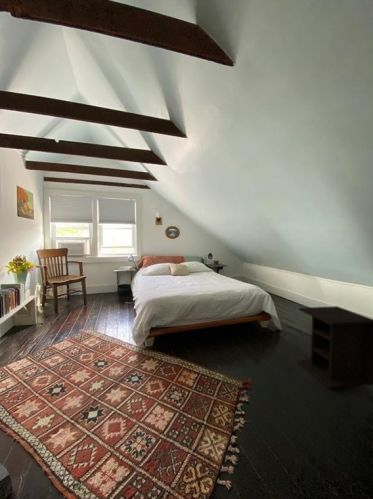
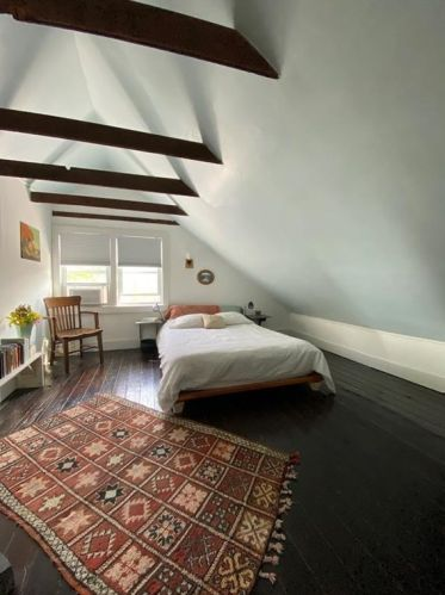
- nightstand [296,305,373,390]
